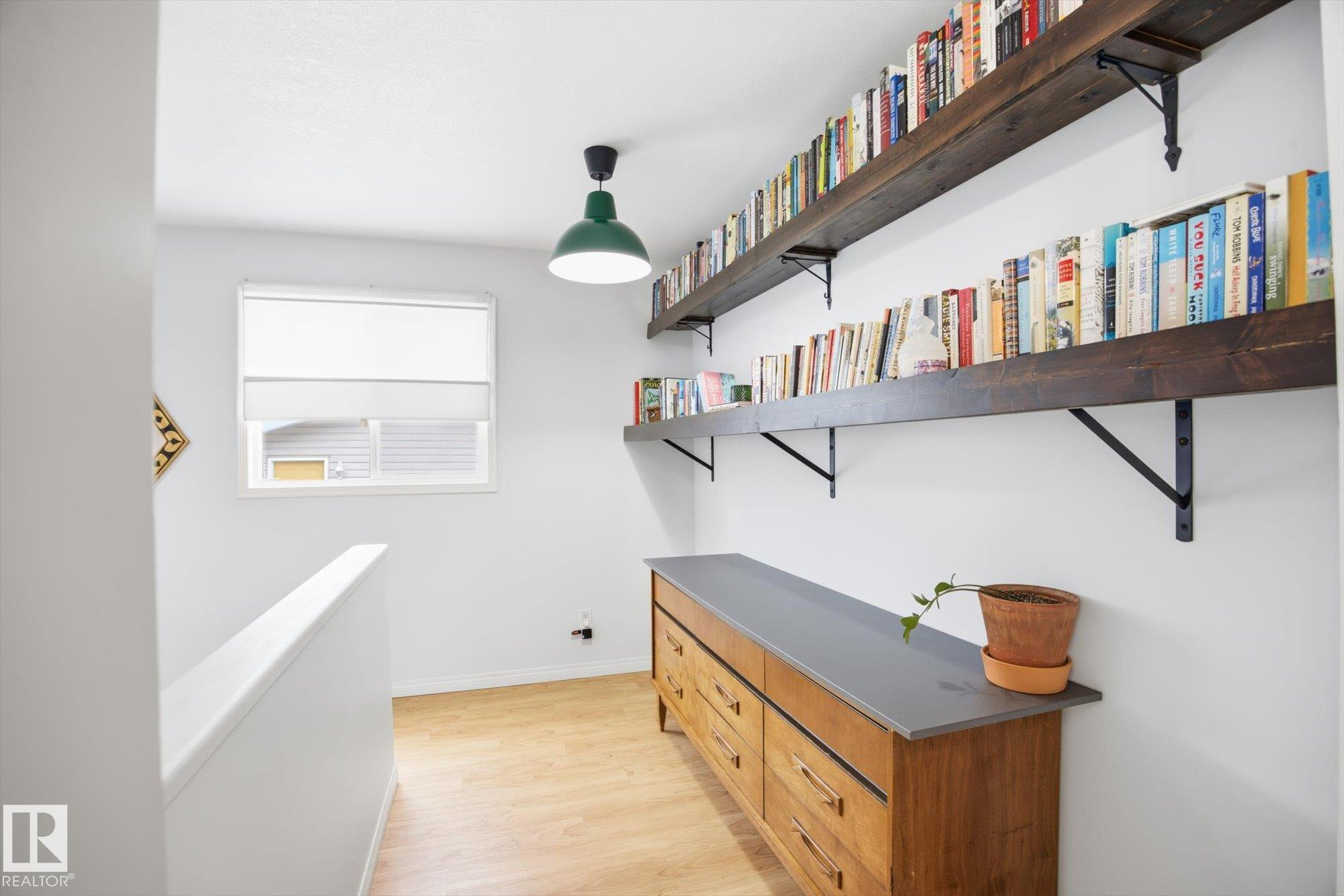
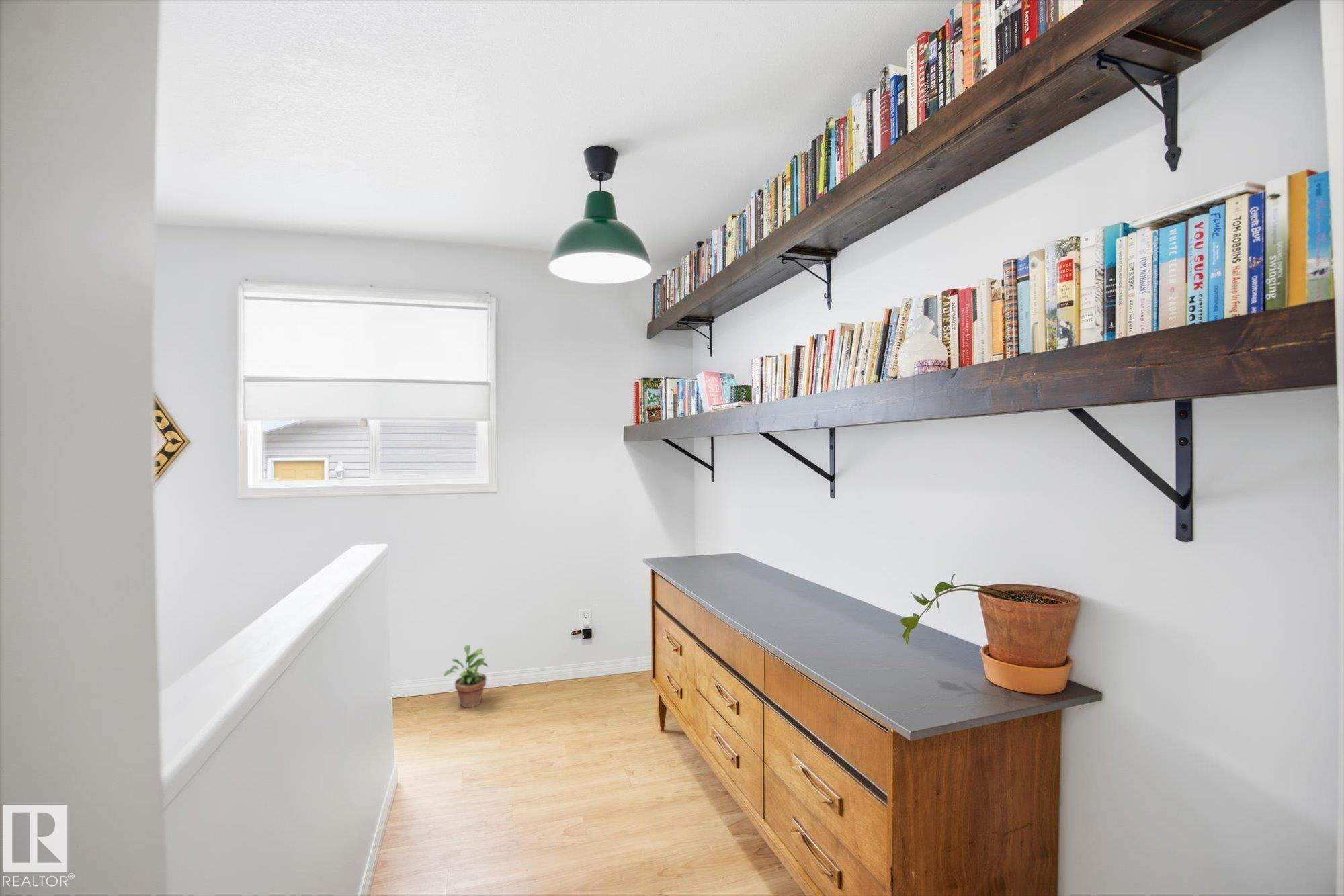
+ potted plant [443,644,489,708]
